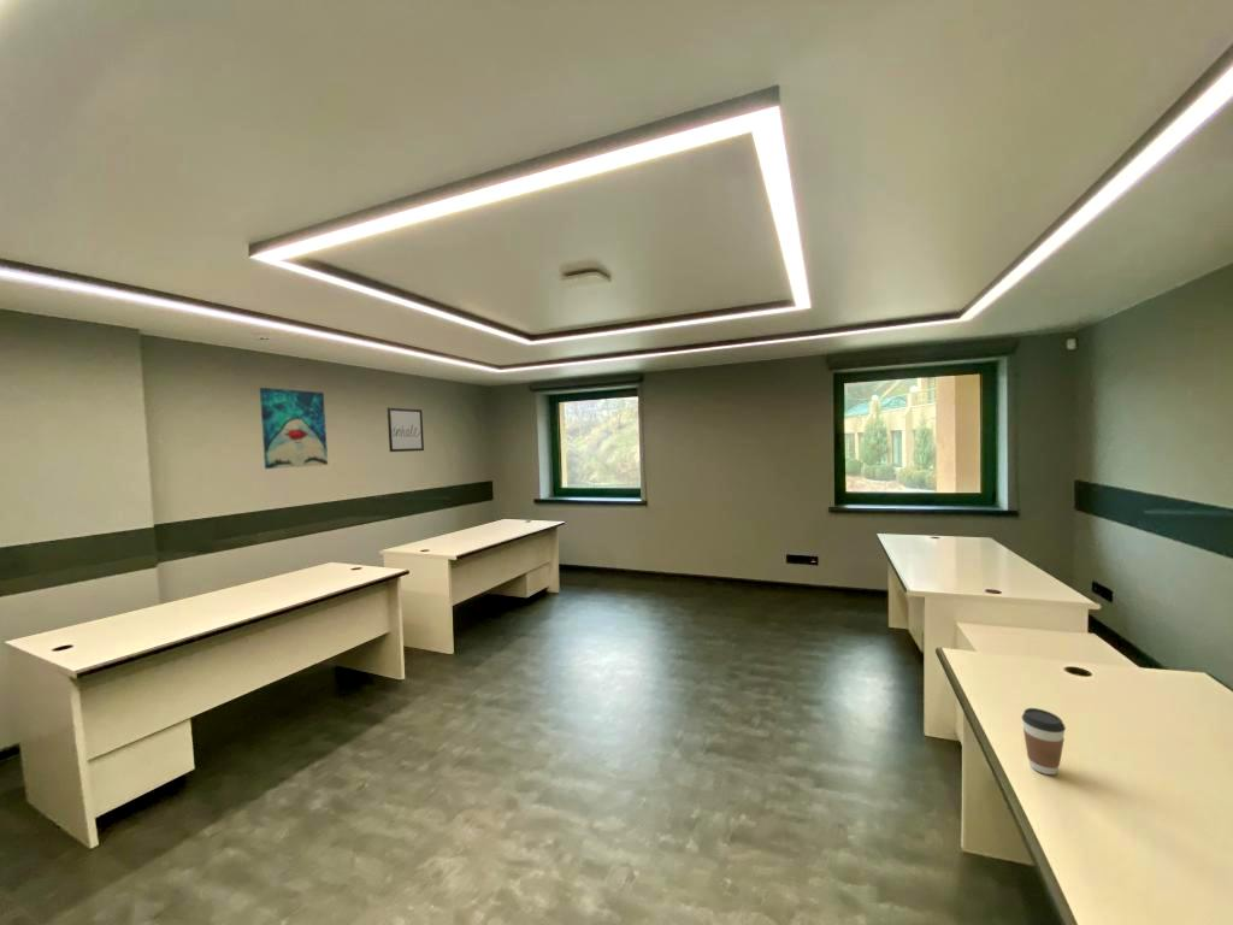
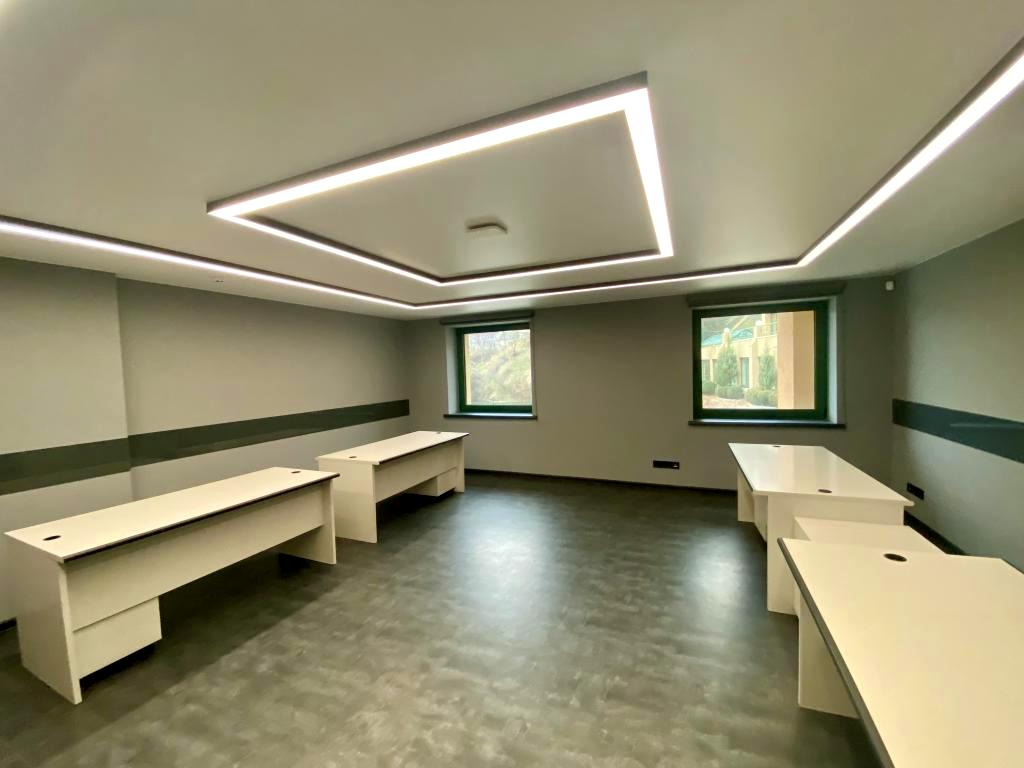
- wall art [387,407,425,453]
- coffee cup [1021,707,1067,776]
- wall art [259,387,329,470]
